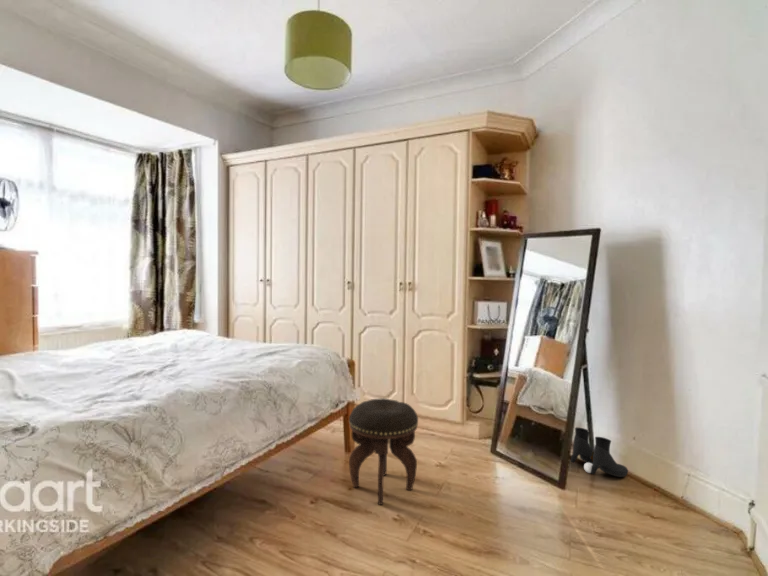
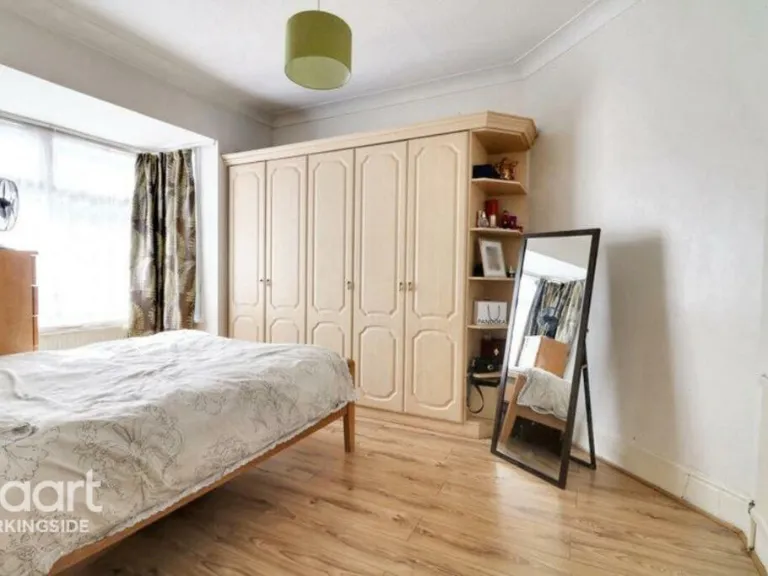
- footstool [348,397,419,506]
- boots [570,427,629,478]
